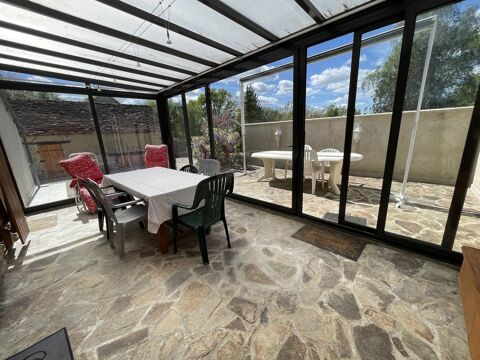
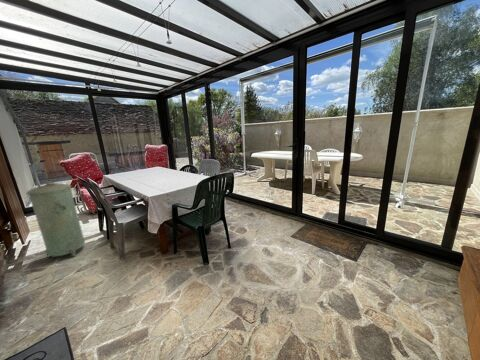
+ trash can [25,181,86,259]
